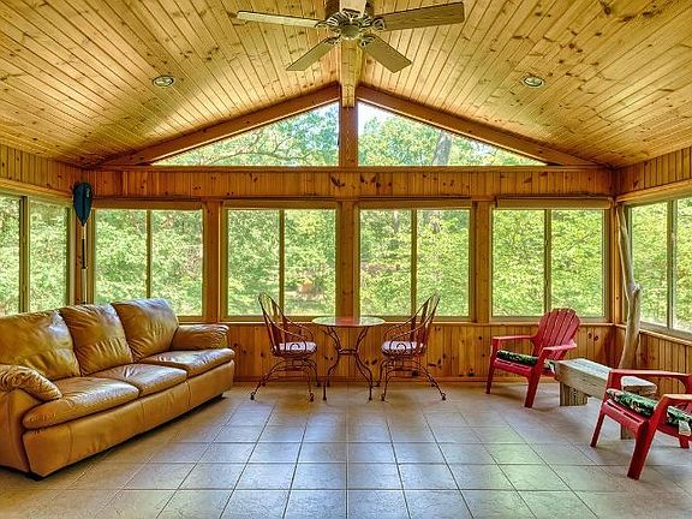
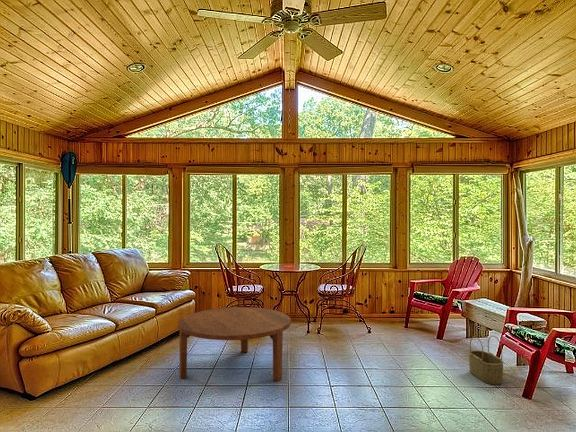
+ wicker basket [468,335,504,386]
+ coffee table [178,306,292,383]
